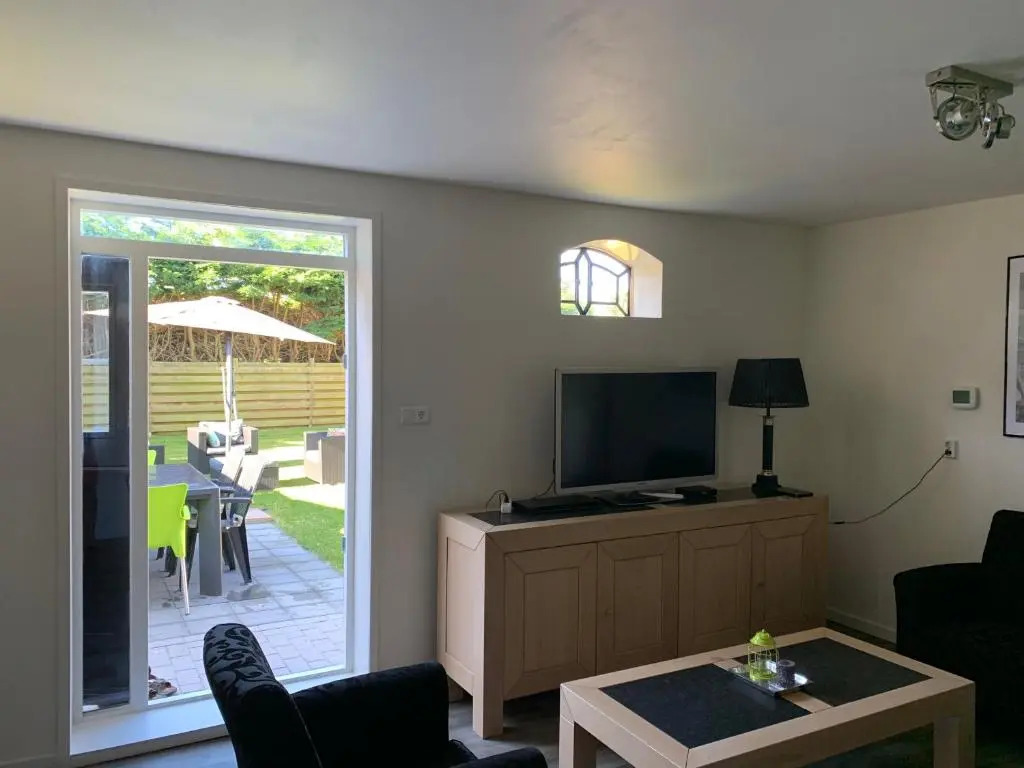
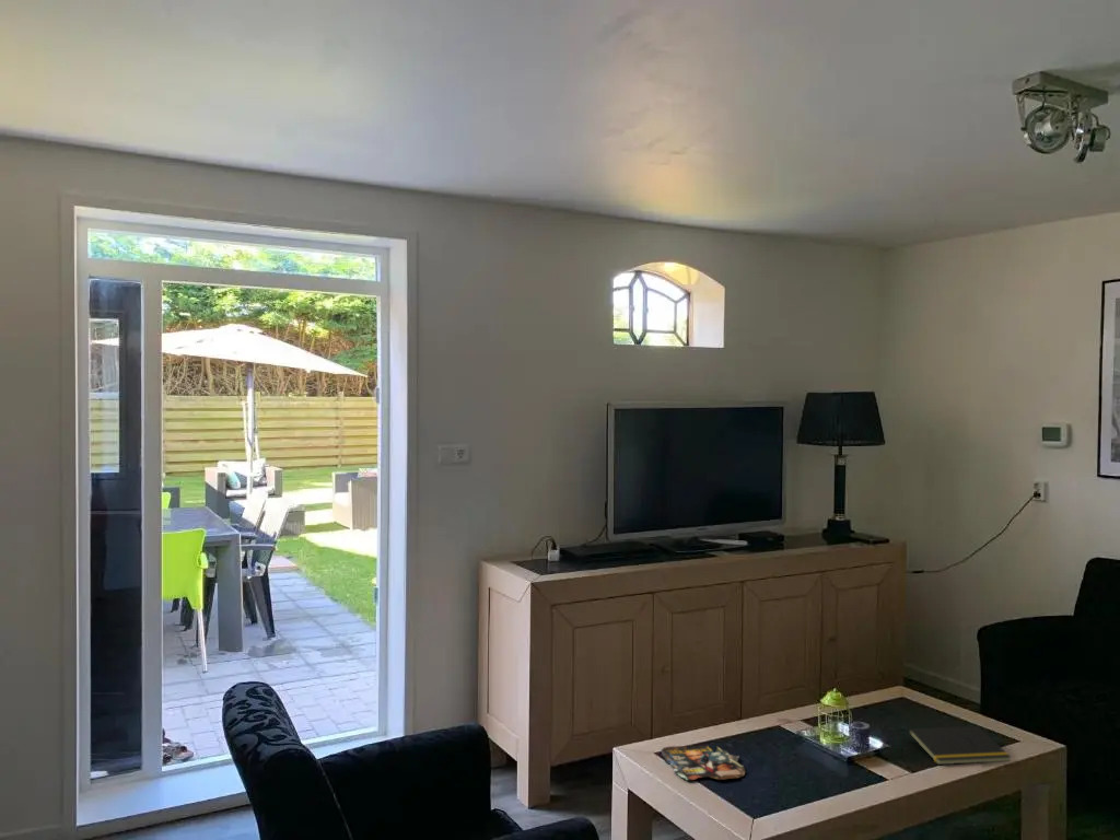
+ notepad [907,725,1013,766]
+ magazine [661,745,747,781]
